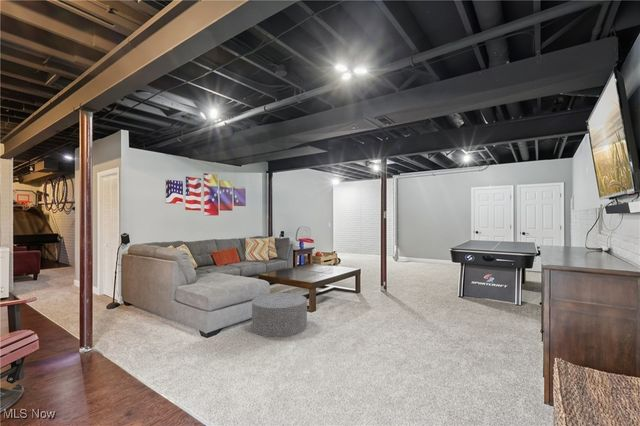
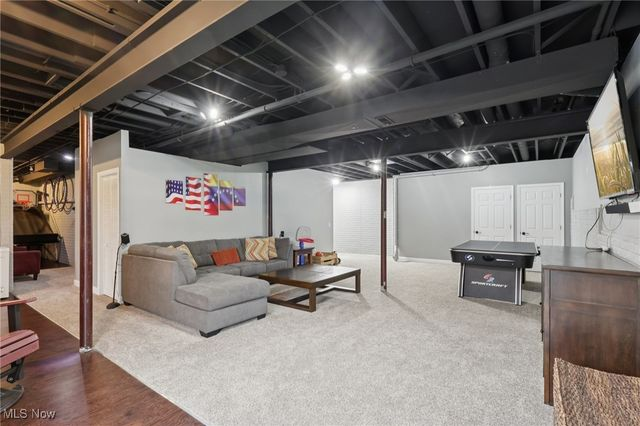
- ottoman [251,292,308,338]
